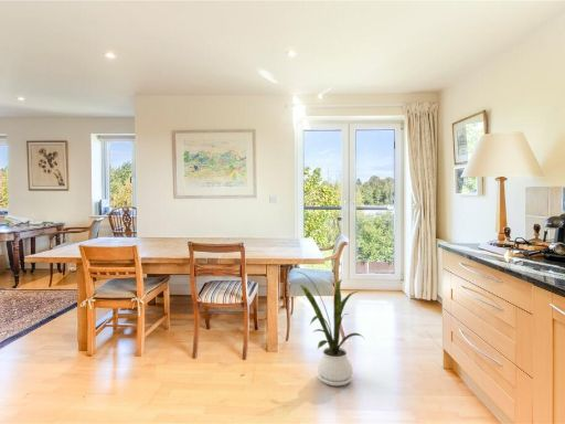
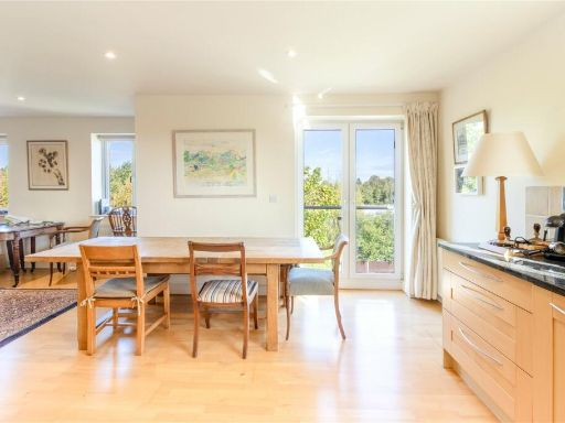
- house plant [296,271,365,386]
